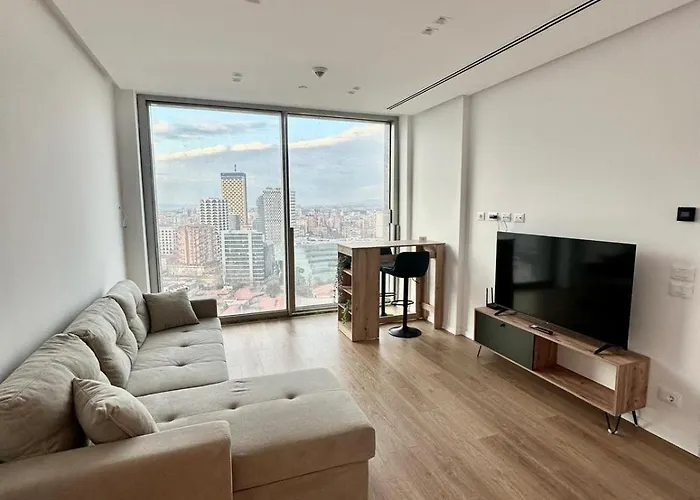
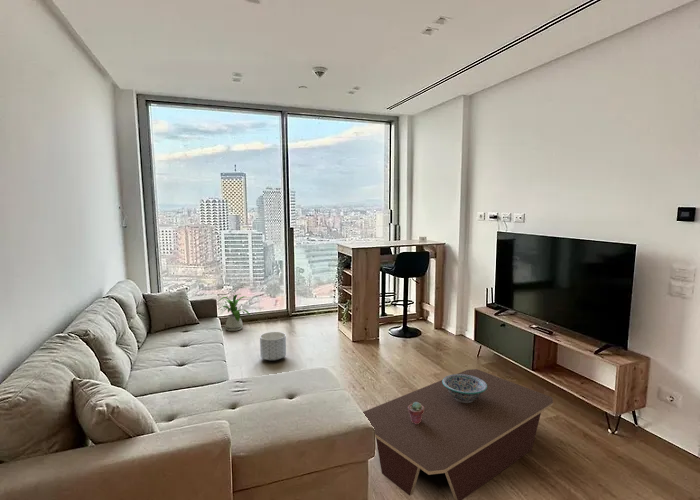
+ potted succulent [408,402,424,424]
+ house plant [216,293,252,332]
+ planter [259,331,287,362]
+ decorative bowl [442,373,487,403]
+ coffee table [362,368,554,500]
